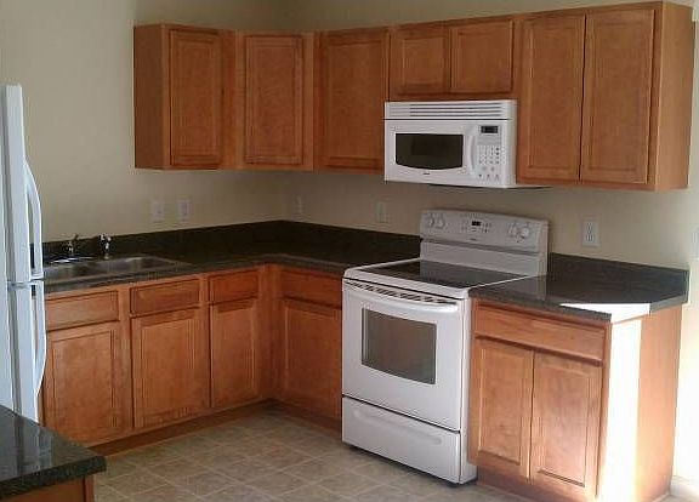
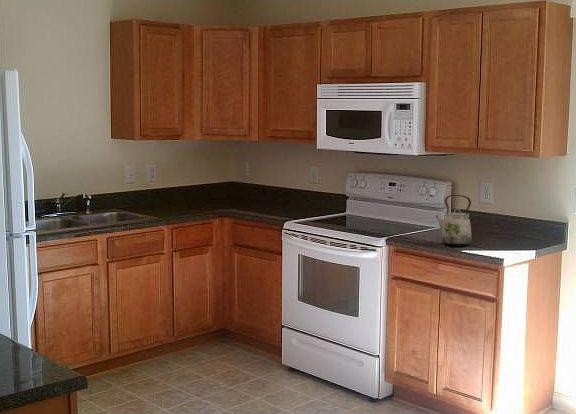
+ kettle [434,194,473,247]
